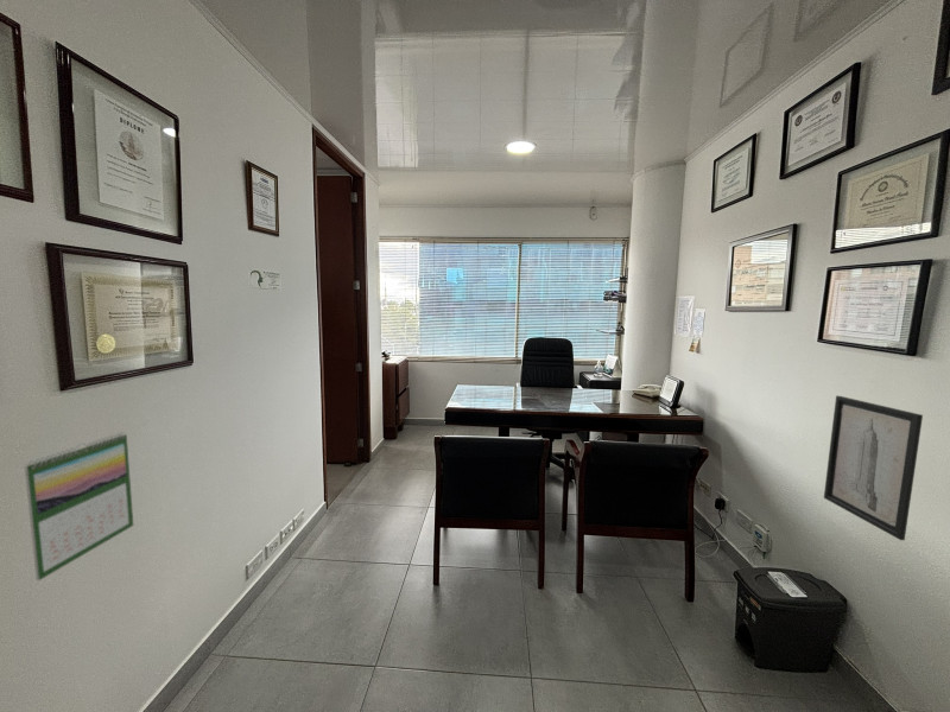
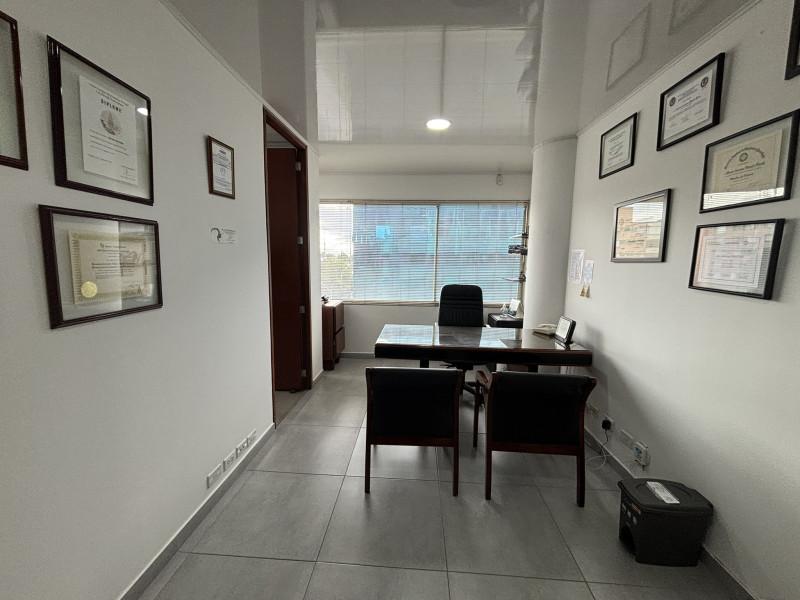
- wall art [823,395,924,541]
- calendar [24,431,134,581]
